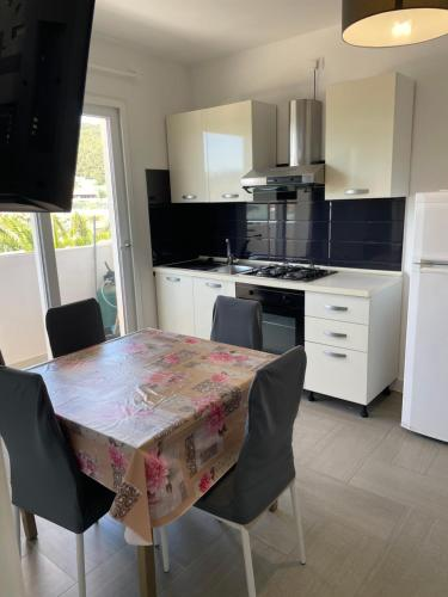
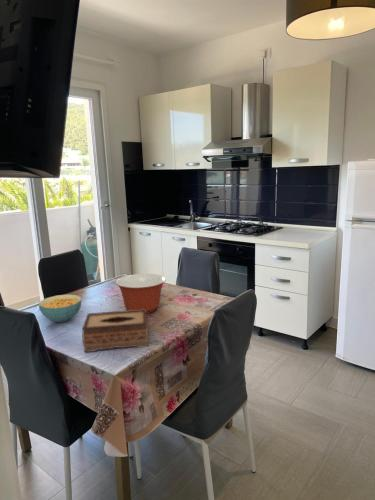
+ mixing bowl [115,273,167,315]
+ cereal bowl [38,294,82,323]
+ tissue box [81,309,149,353]
